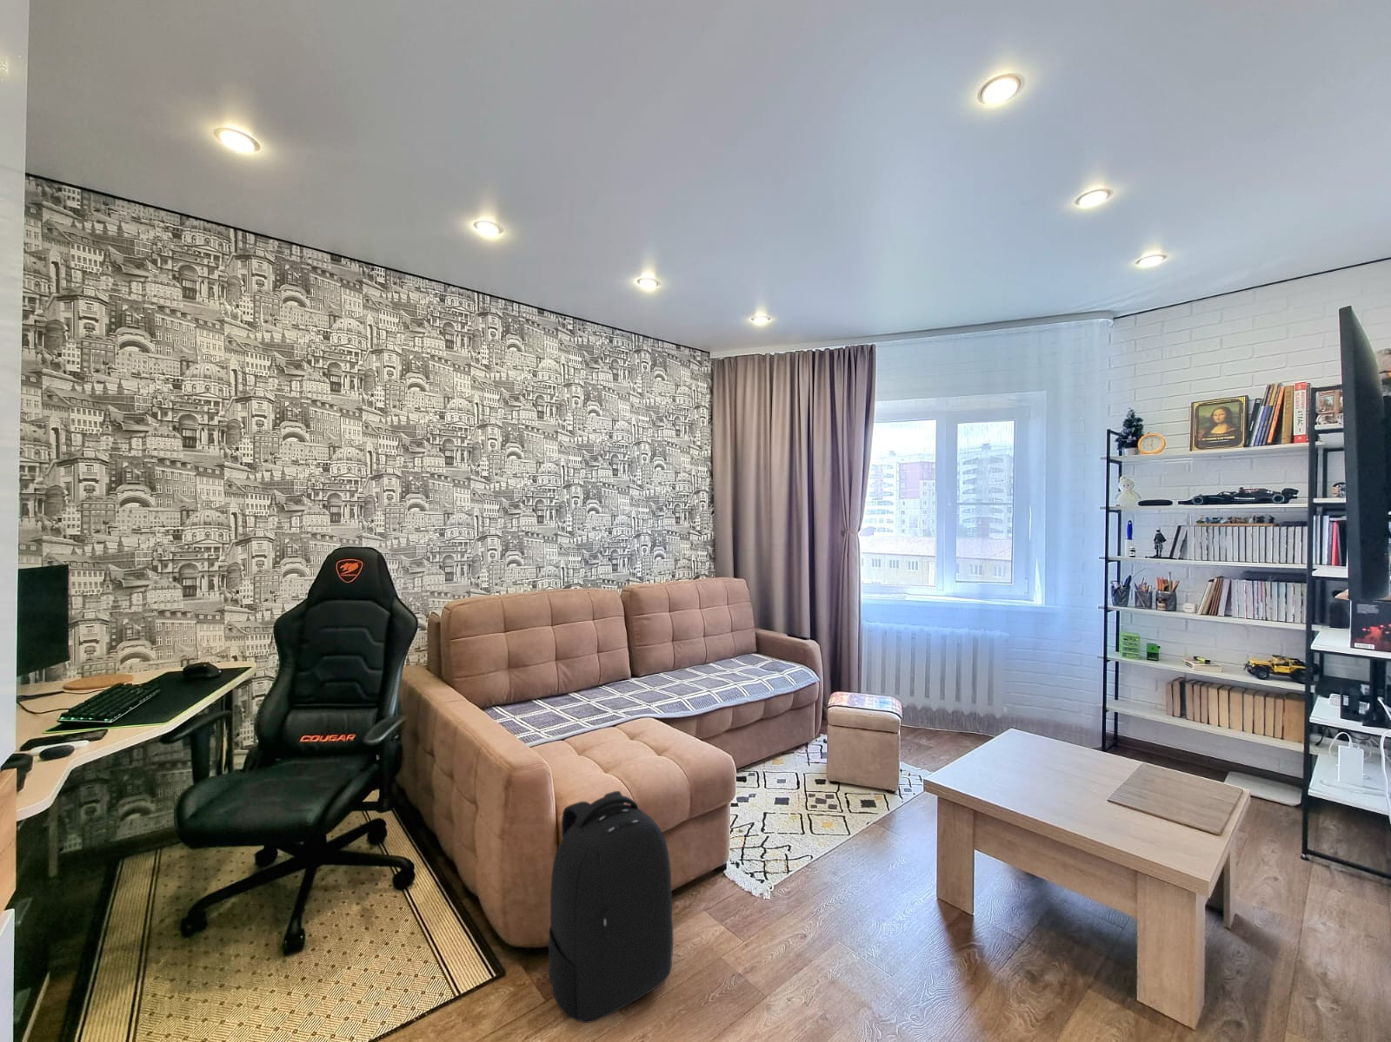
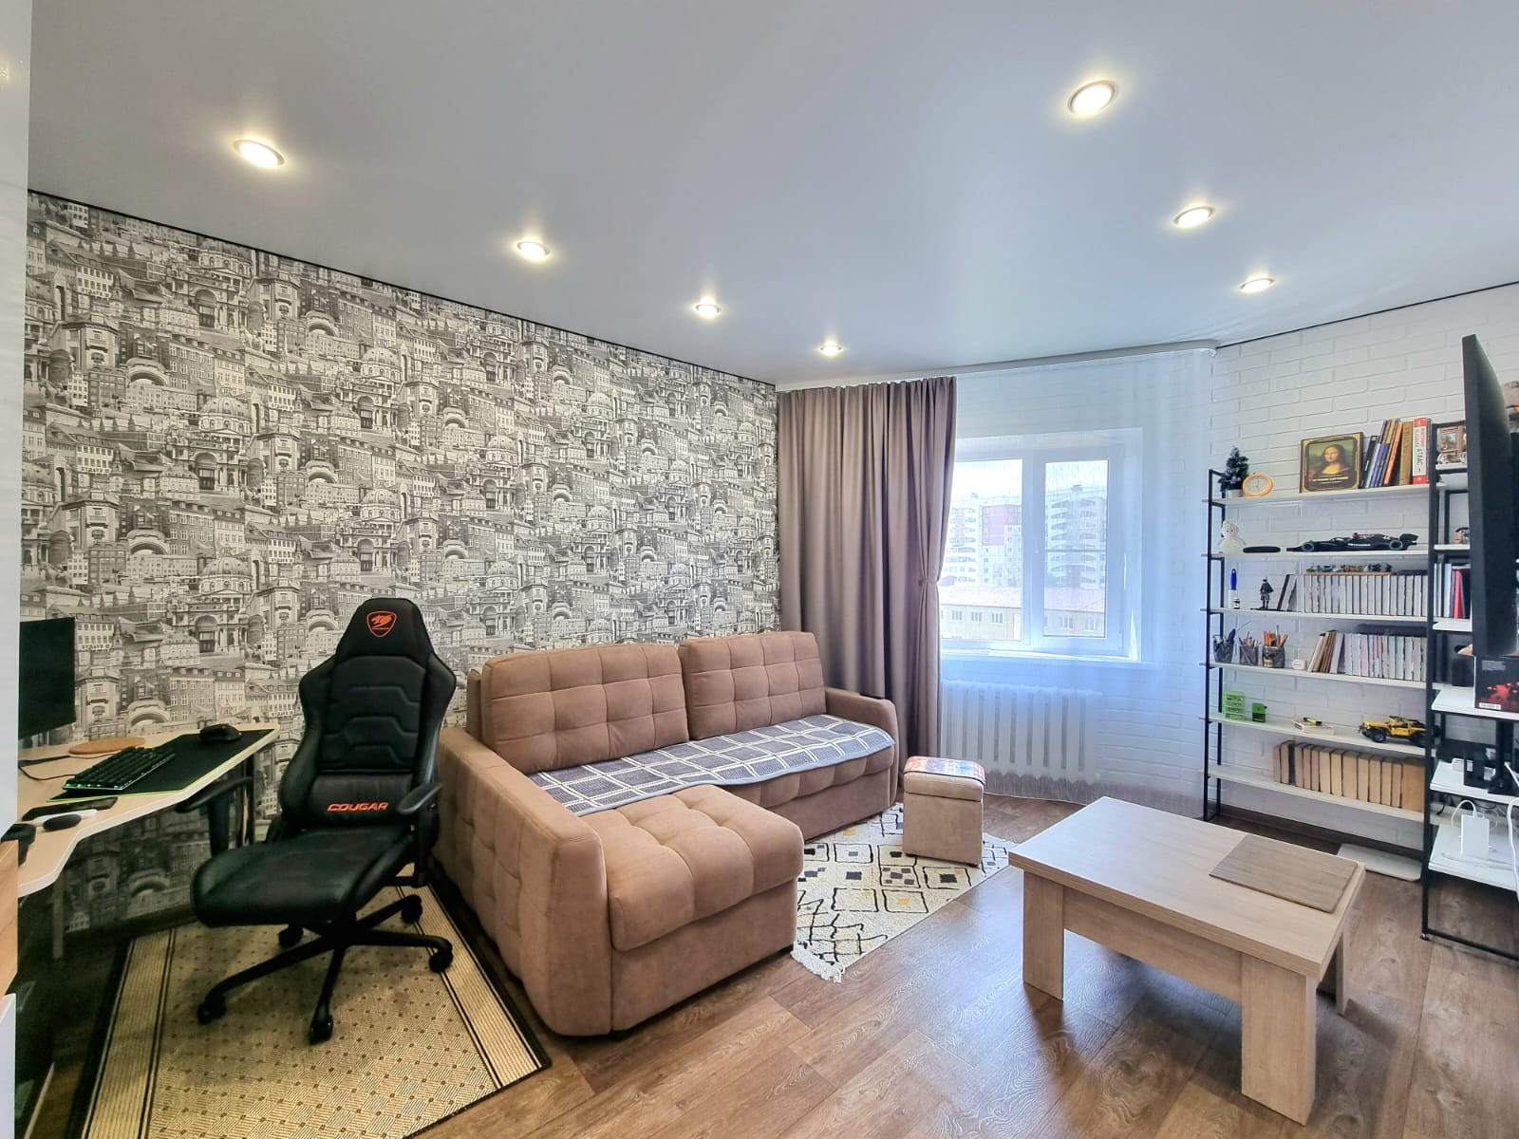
- backpack [548,790,674,1023]
